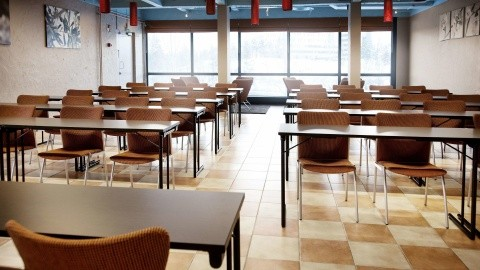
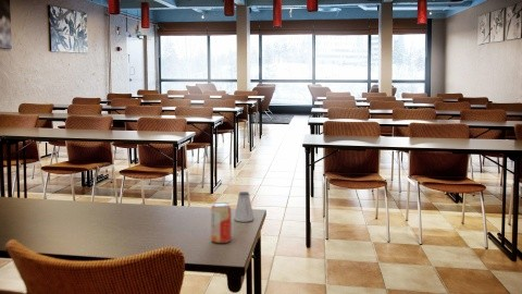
+ saltshaker [234,191,254,222]
+ beverage can [210,201,233,244]
